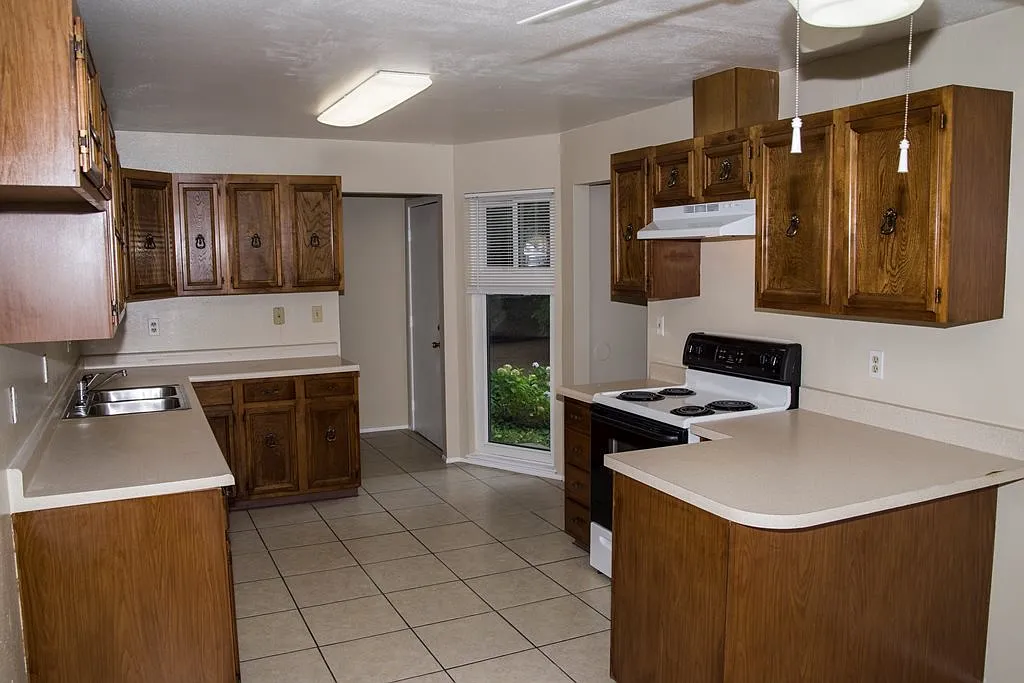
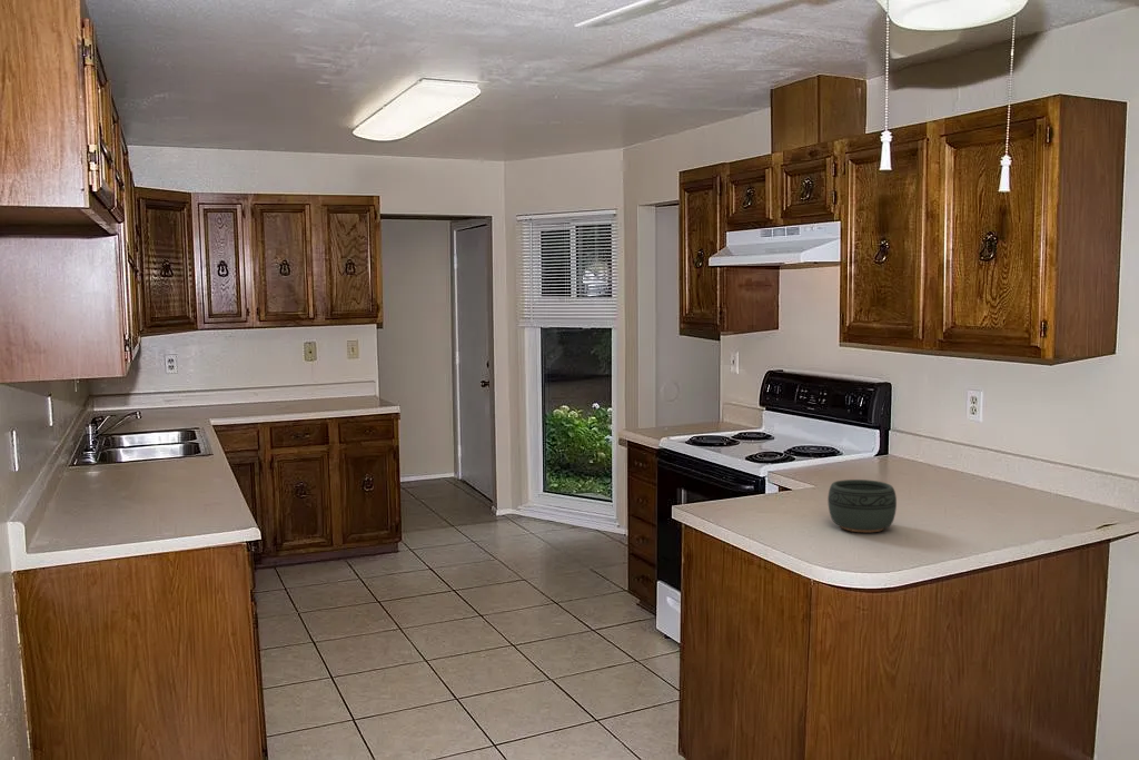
+ bowl [826,478,898,533]
